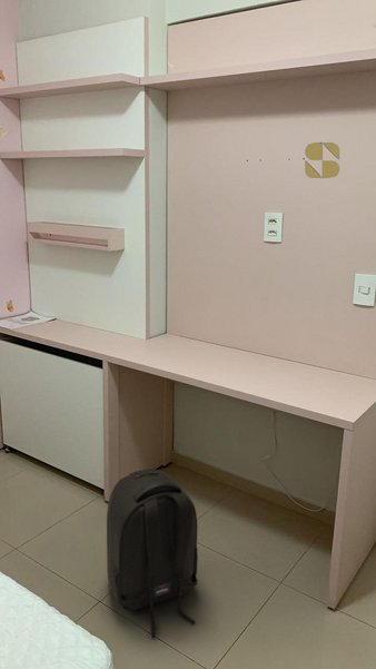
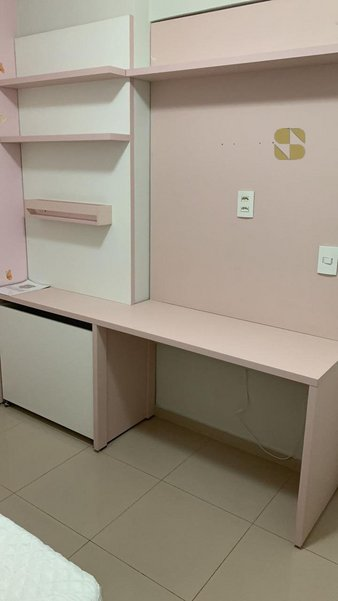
- backpack [106,468,199,639]
